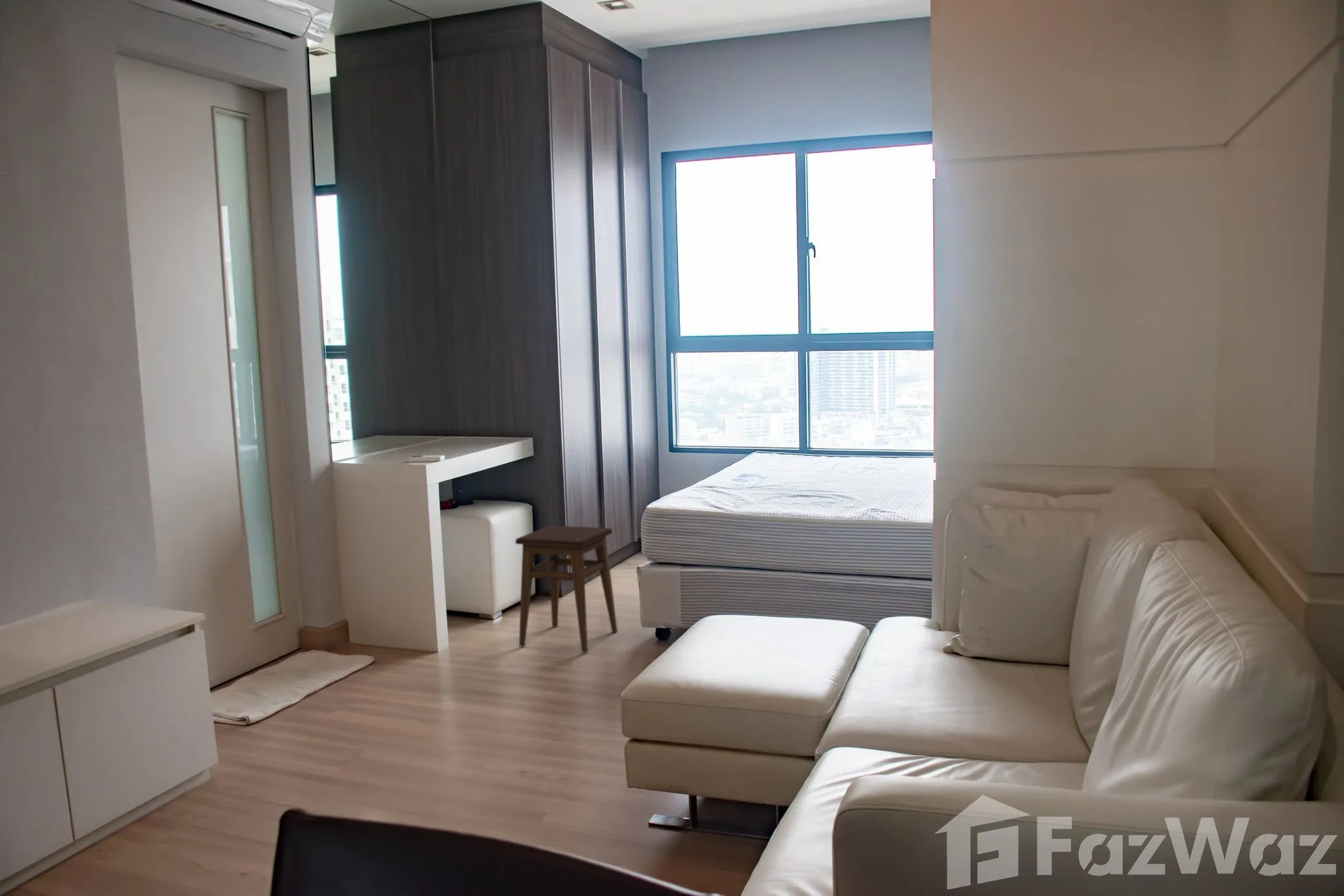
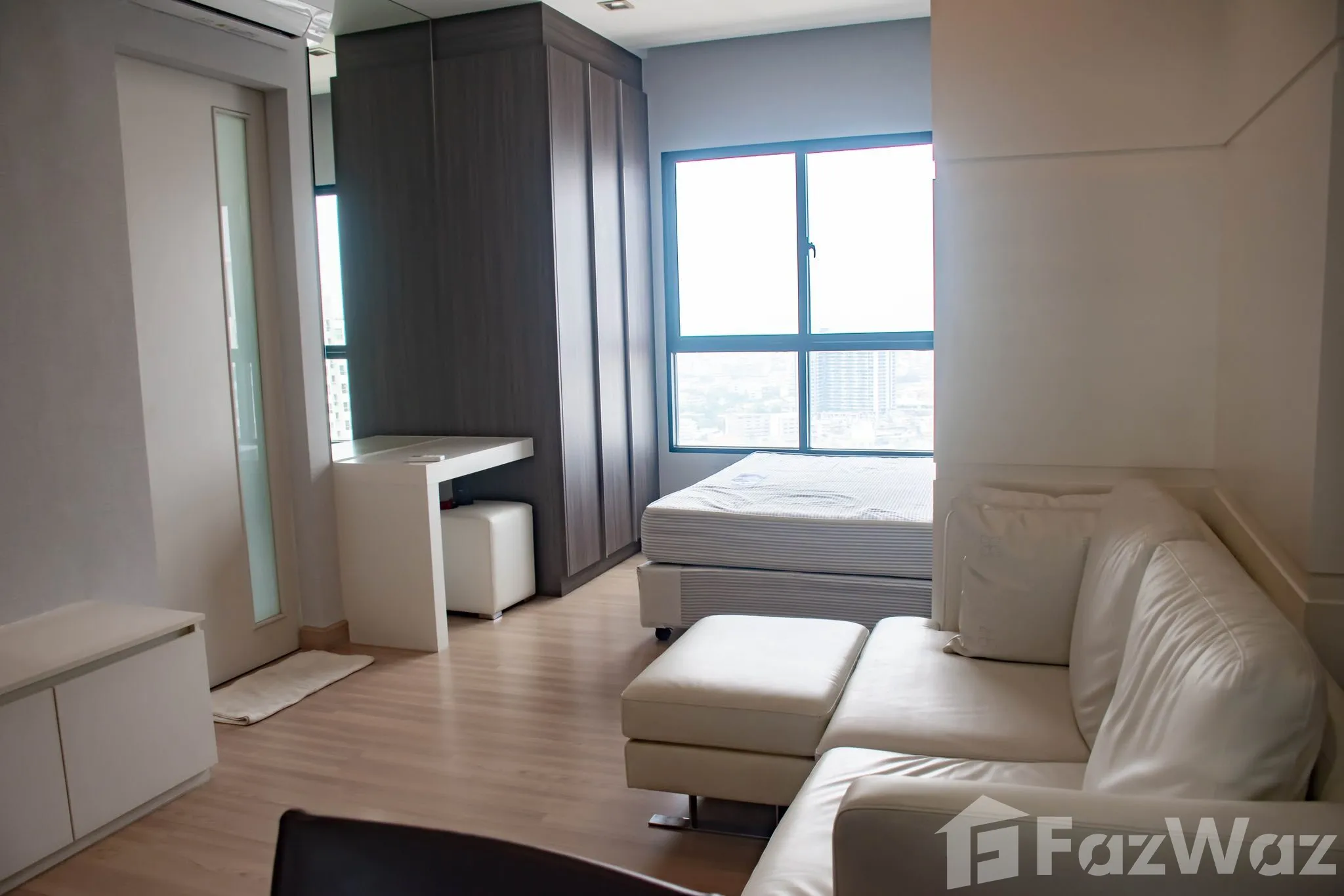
- stool [515,525,618,653]
